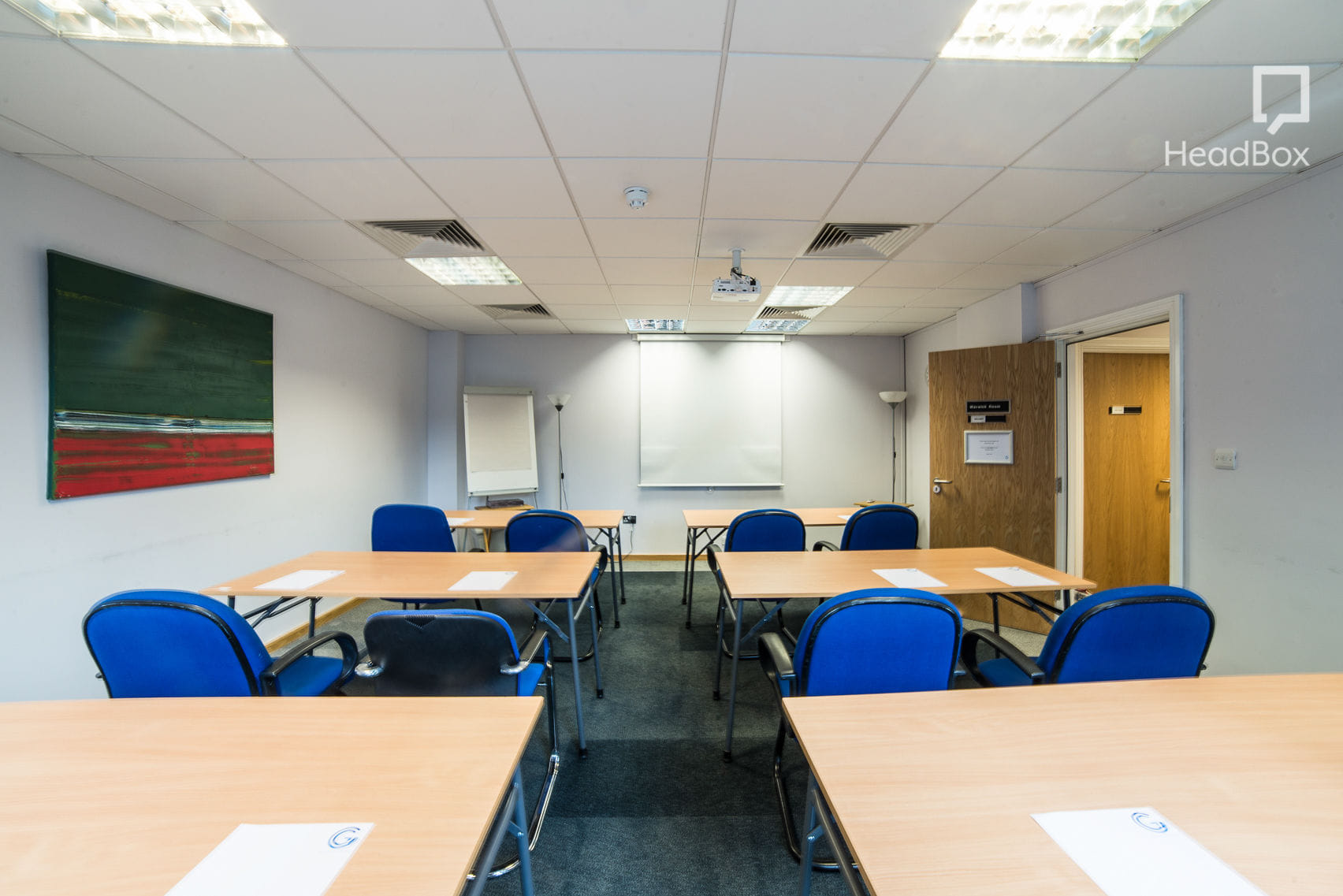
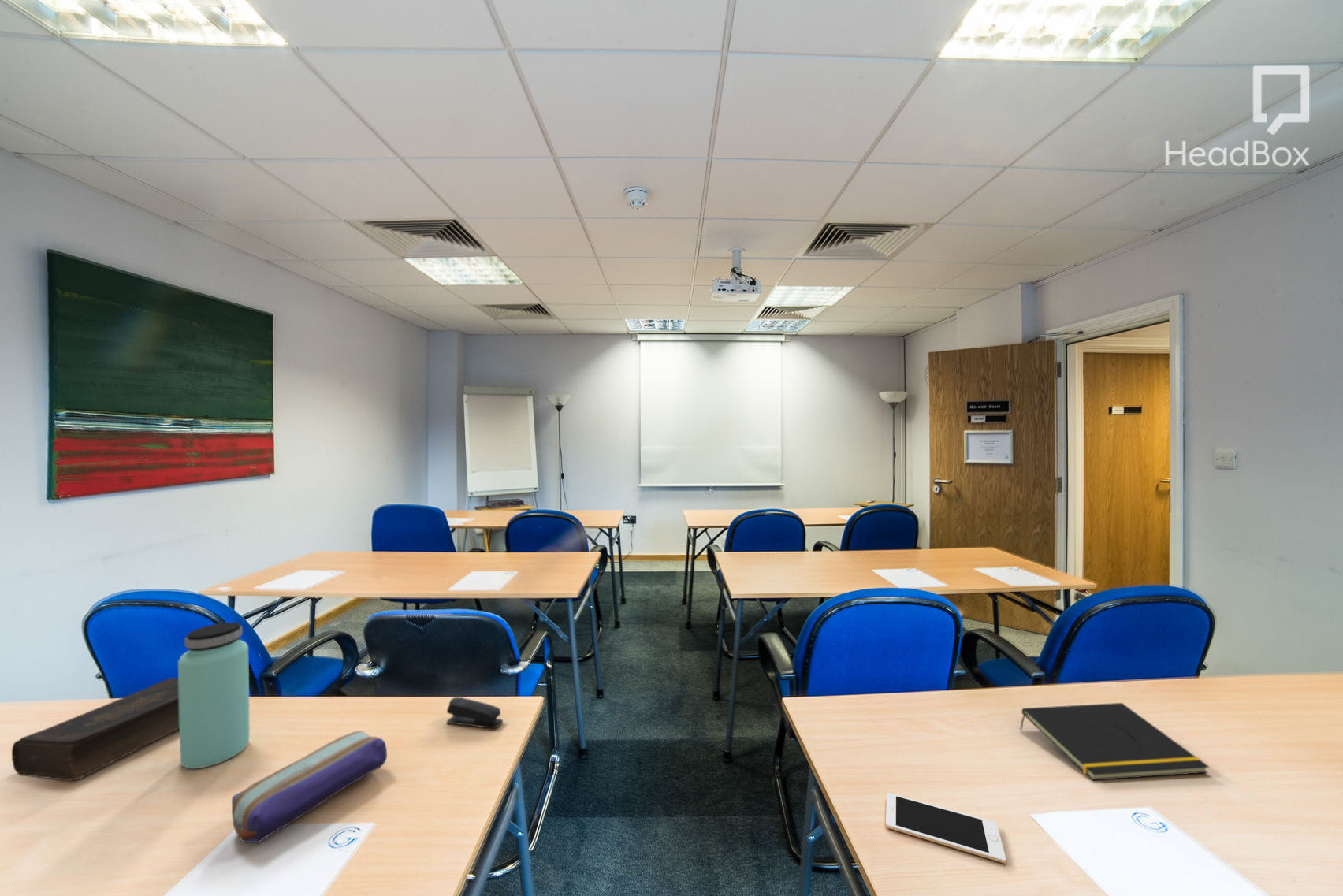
+ book [11,677,180,782]
+ stapler [445,697,504,729]
+ pencil case [231,731,388,844]
+ bottle [177,622,251,769]
+ notepad [1019,702,1210,781]
+ cell phone [885,792,1006,864]
